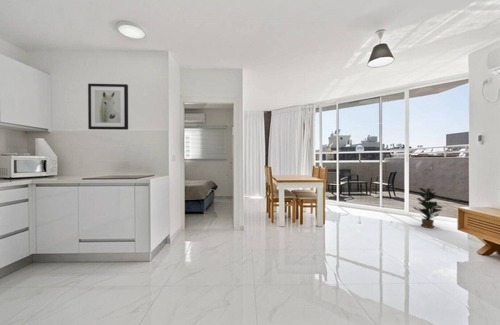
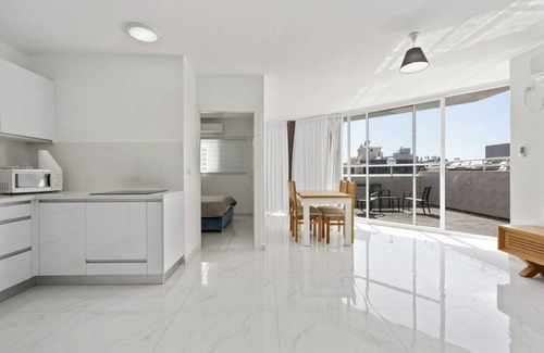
- wall art [87,83,129,131]
- potted plant [412,187,443,229]
